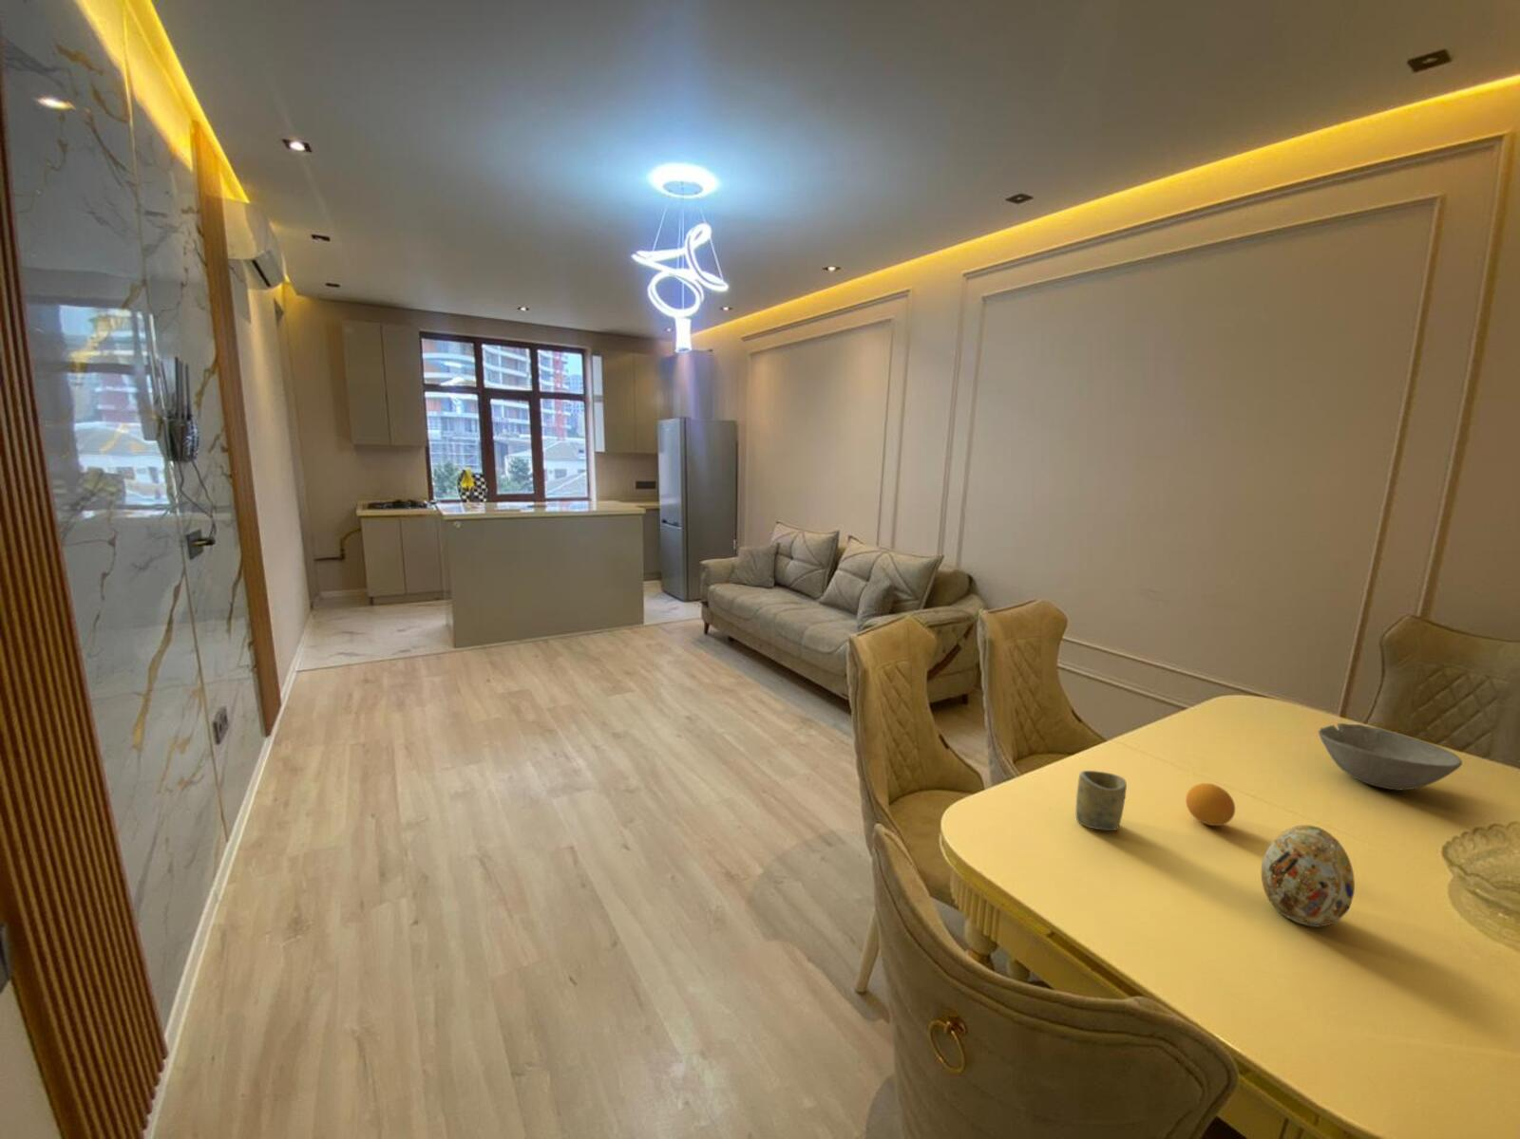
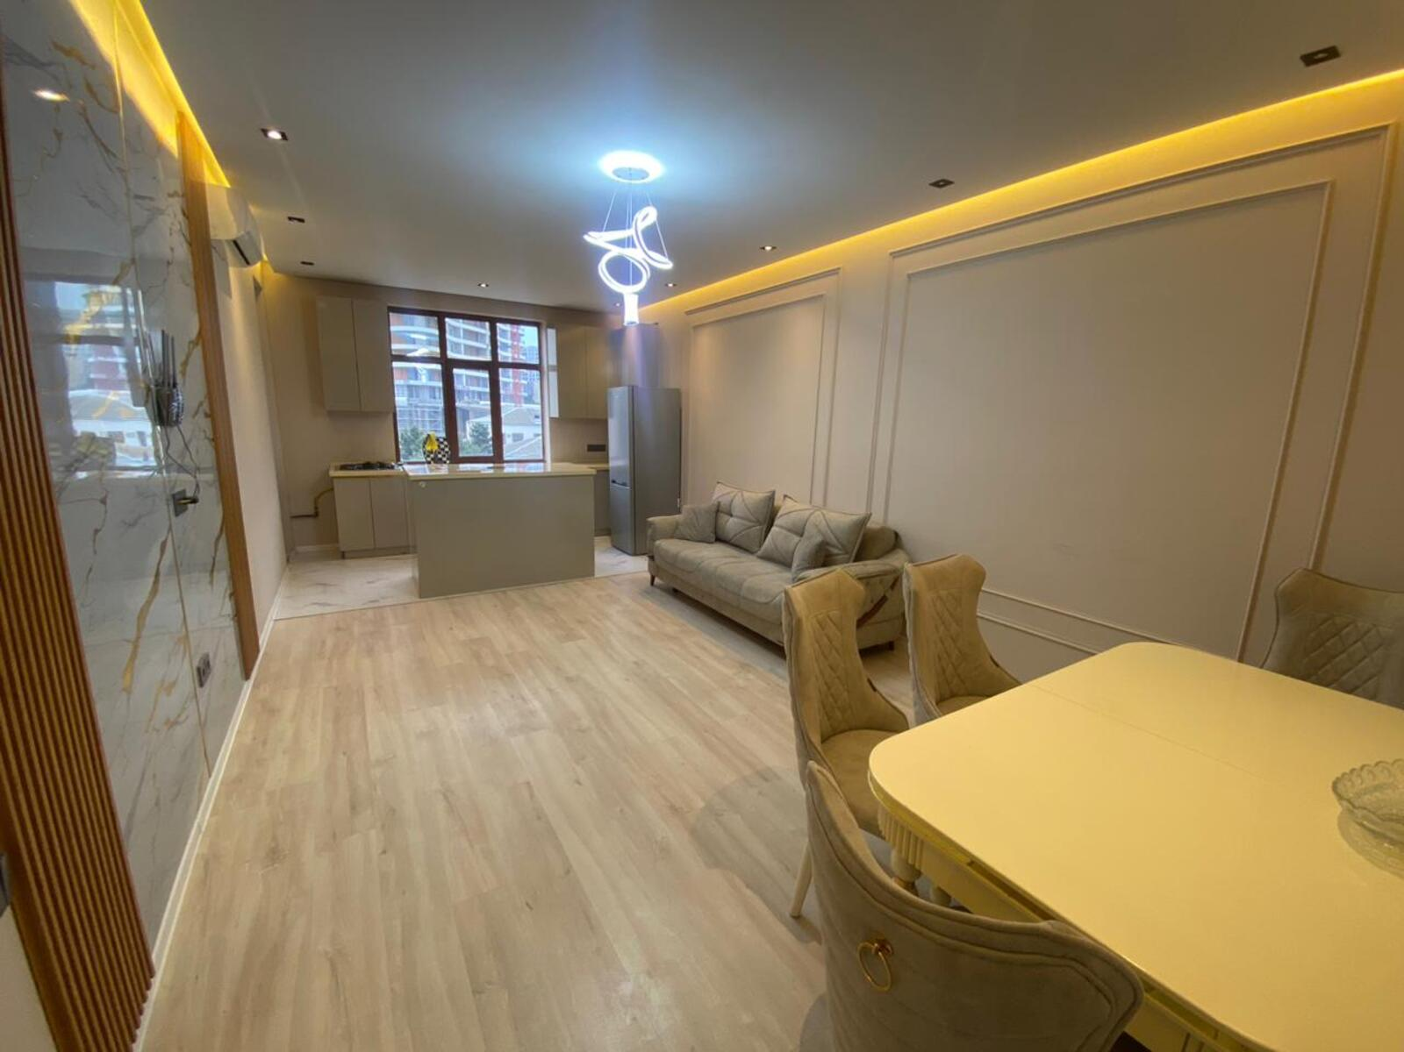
- bowl [1318,723,1463,791]
- decorative egg [1260,824,1356,928]
- fruit [1185,782,1236,827]
- cup [1075,769,1127,832]
